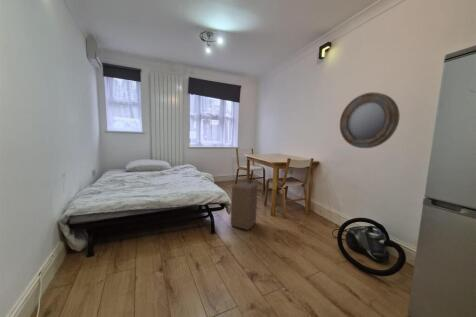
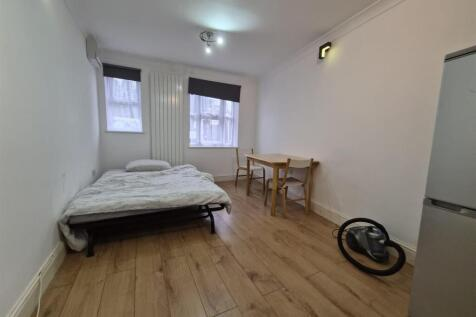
- wooden block [230,181,259,231]
- home mirror [339,91,401,149]
